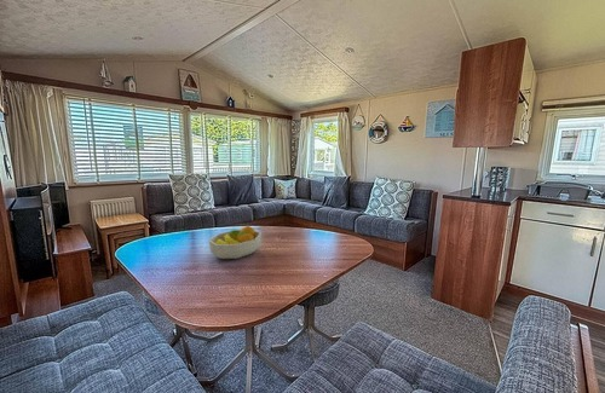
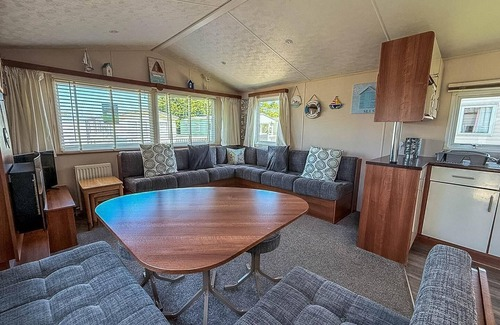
- fruit bowl [208,224,263,260]
